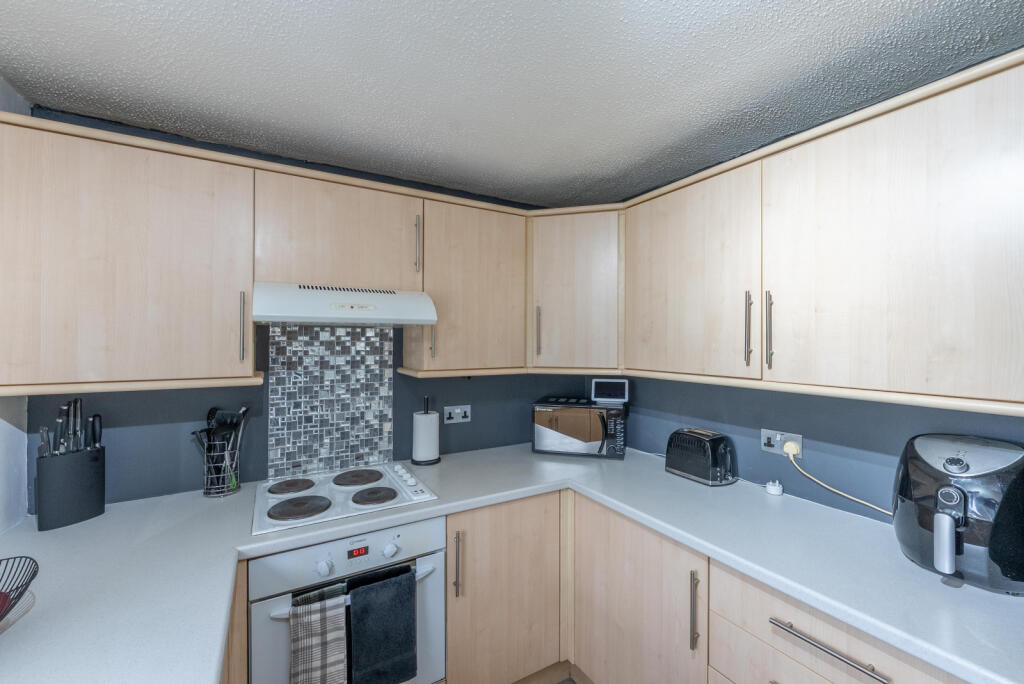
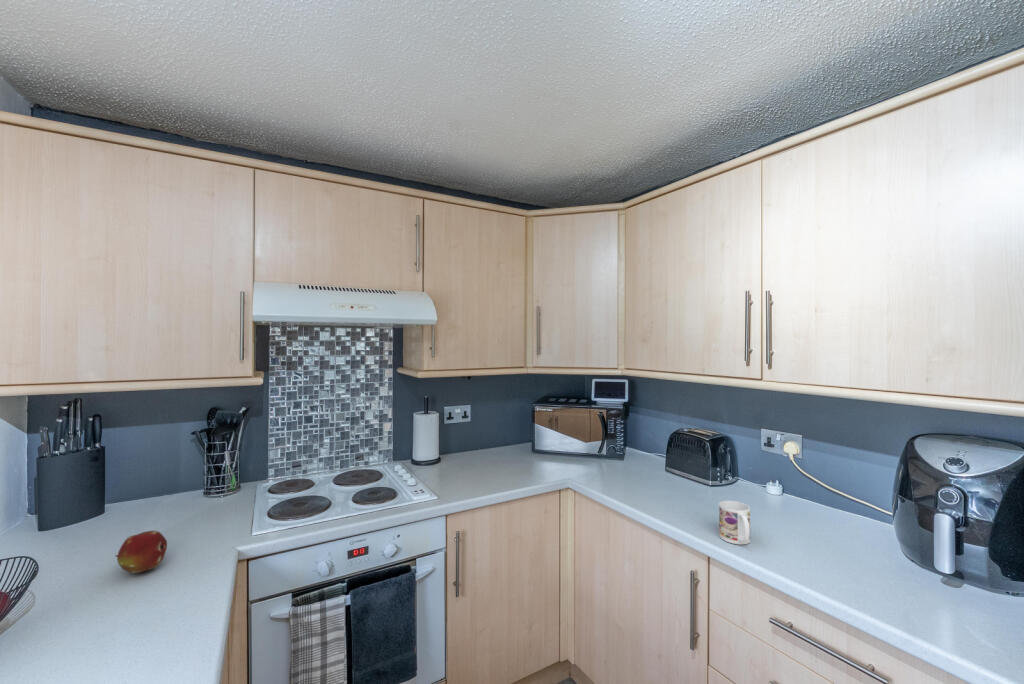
+ fruit [114,530,168,574]
+ mug [718,500,751,545]
